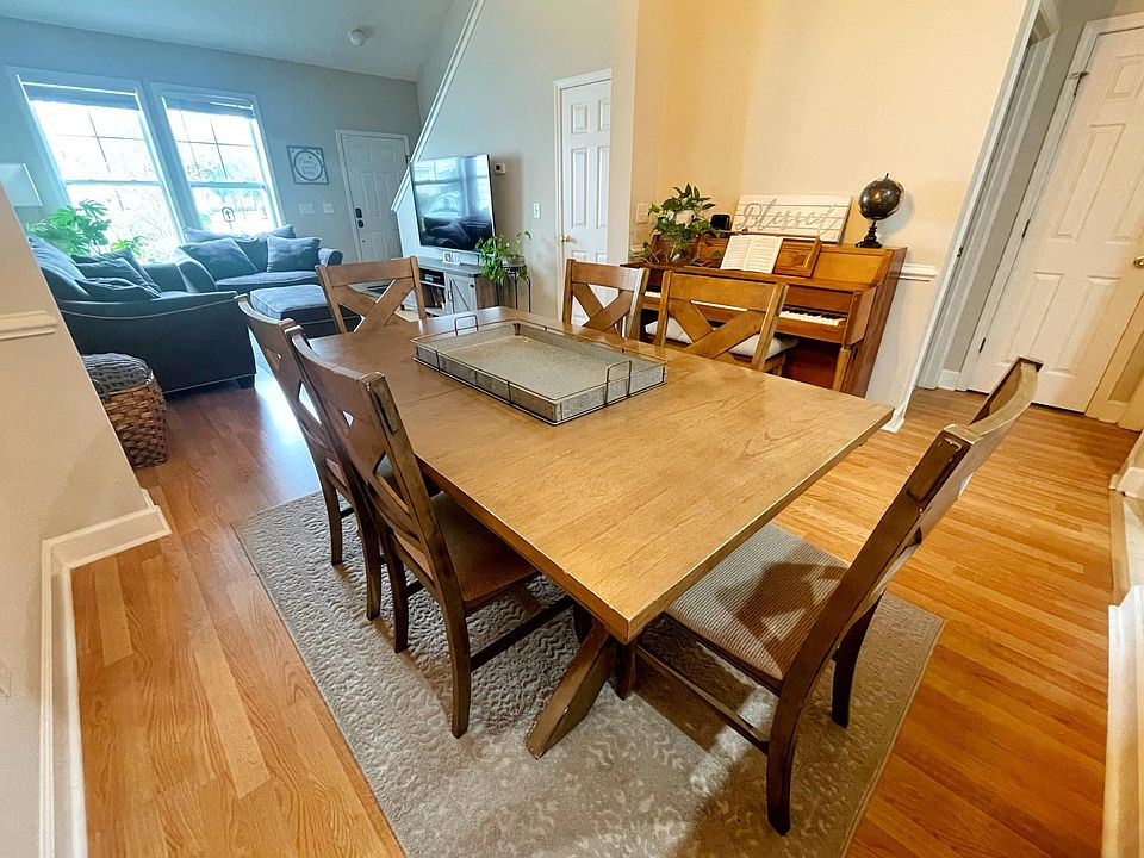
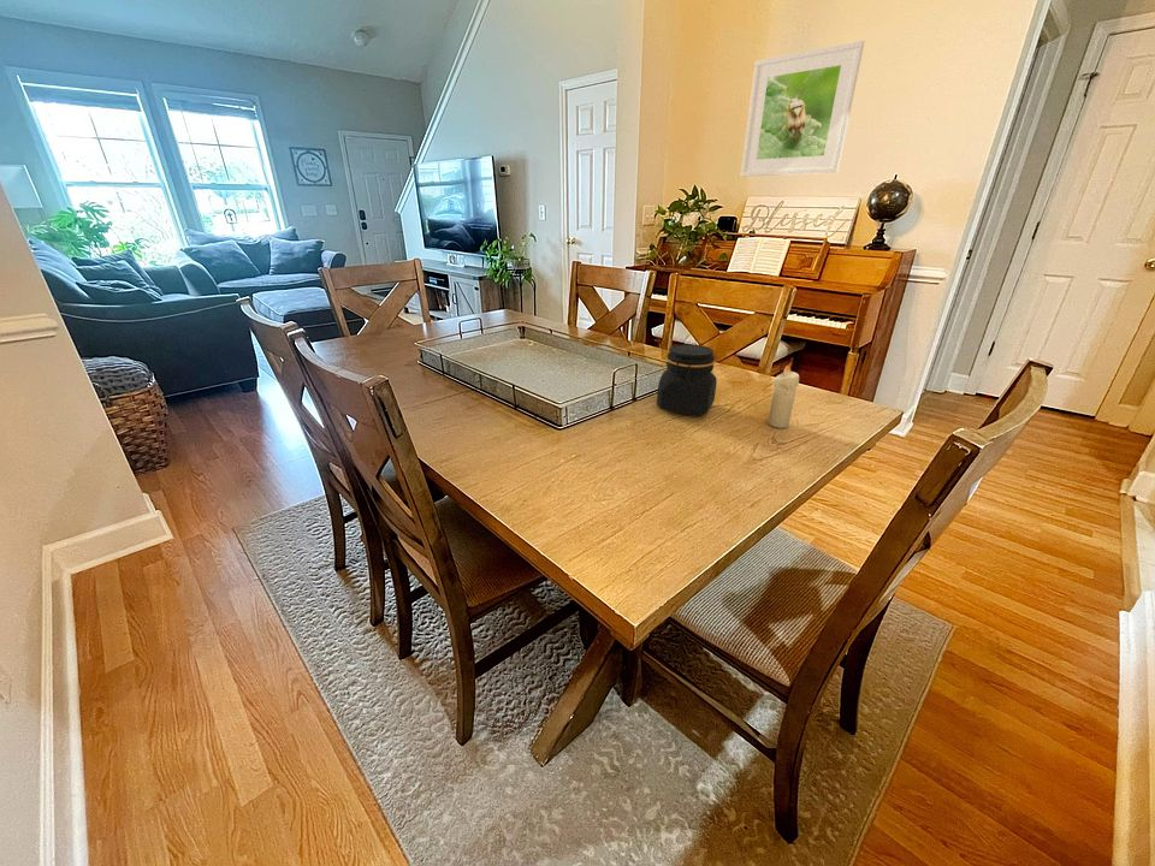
+ candle [766,362,800,429]
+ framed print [740,40,865,178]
+ jar [656,343,718,416]
